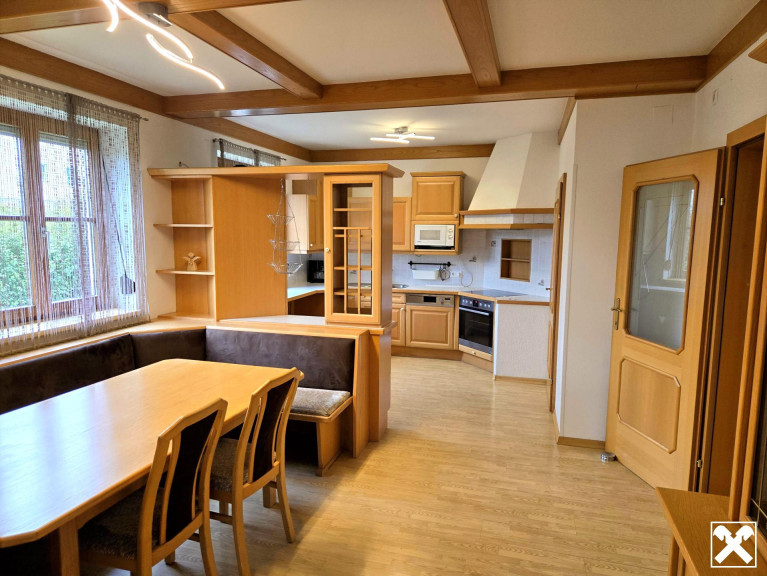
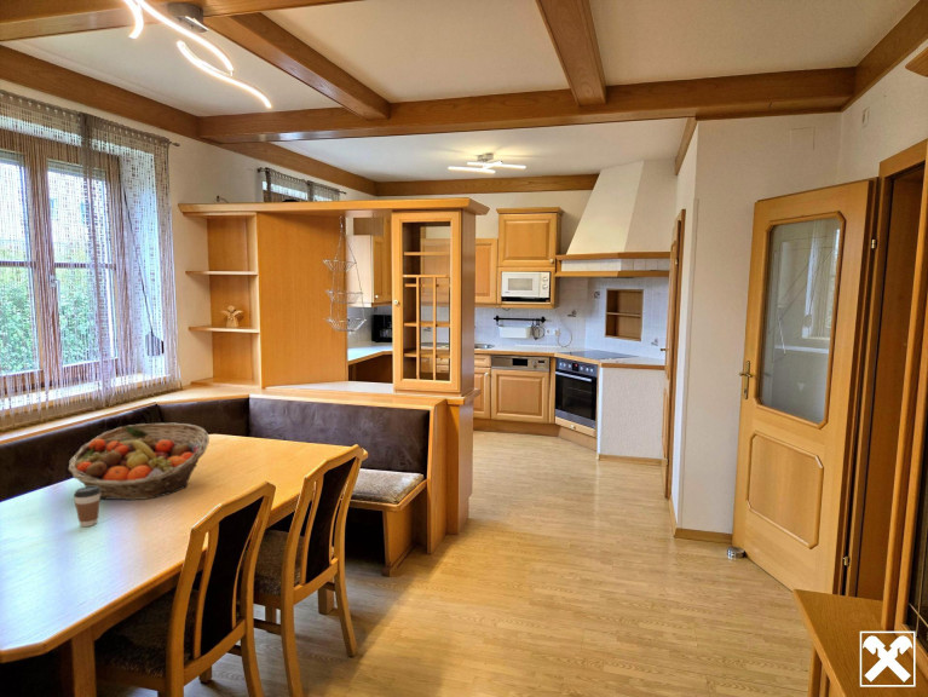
+ fruit basket [67,422,211,501]
+ coffee cup [73,486,102,528]
